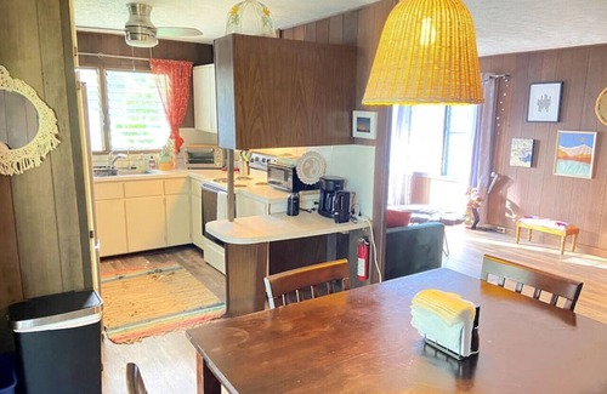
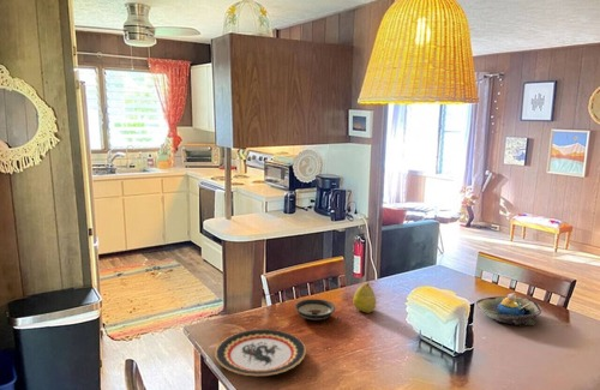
+ plate [214,328,307,377]
+ fruit [352,281,377,314]
+ saucer [294,298,336,322]
+ decorative bowl [475,292,542,328]
